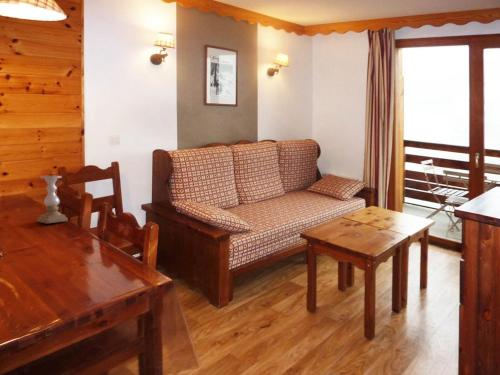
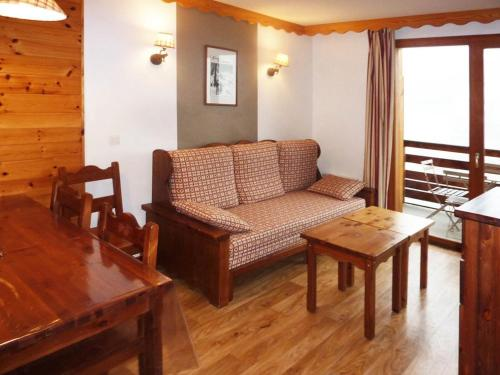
- candle holder [36,175,68,224]
